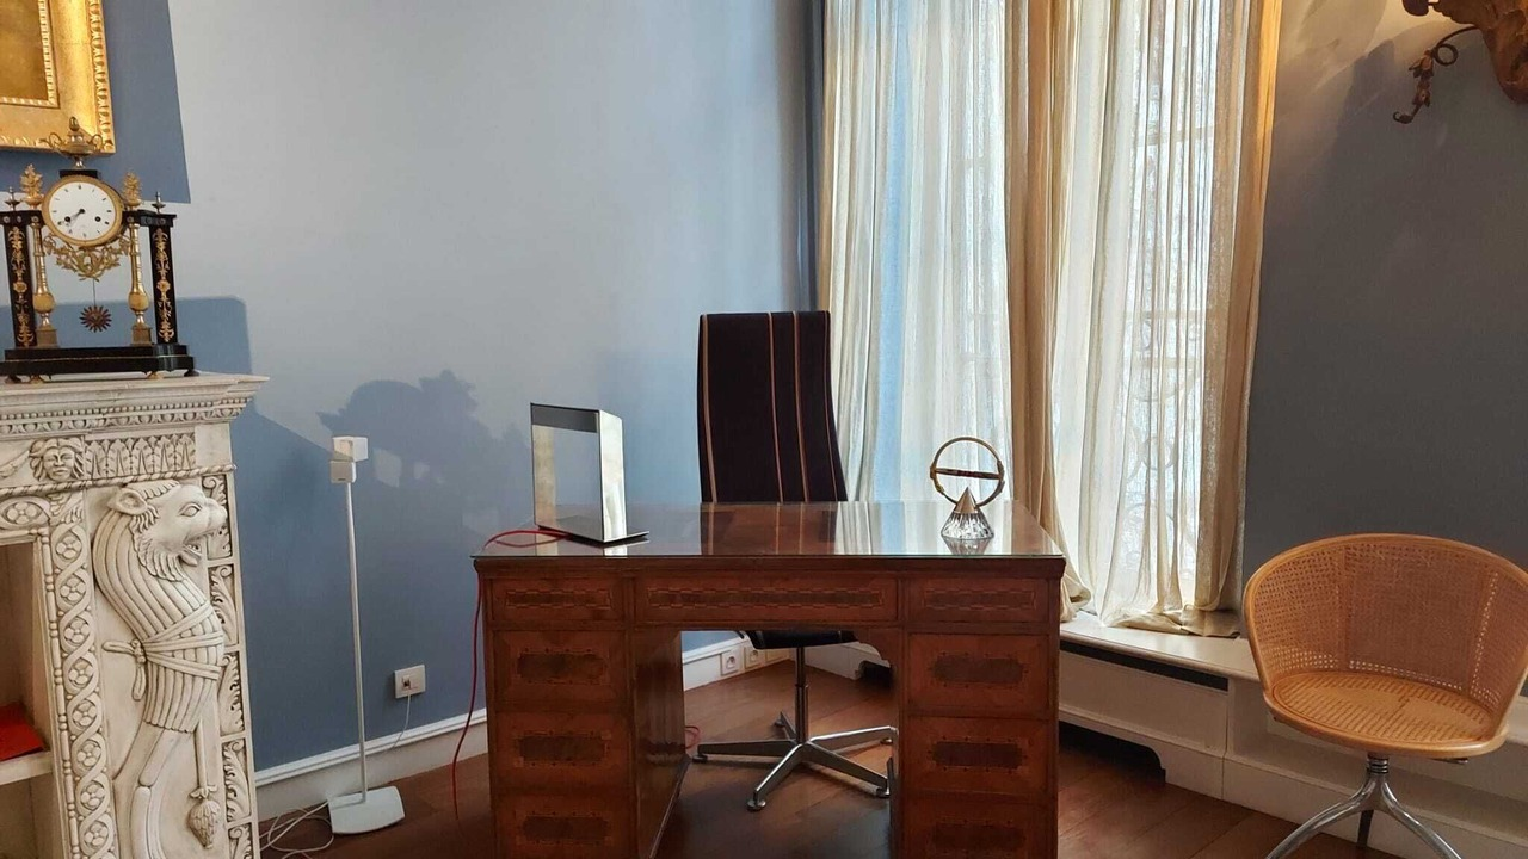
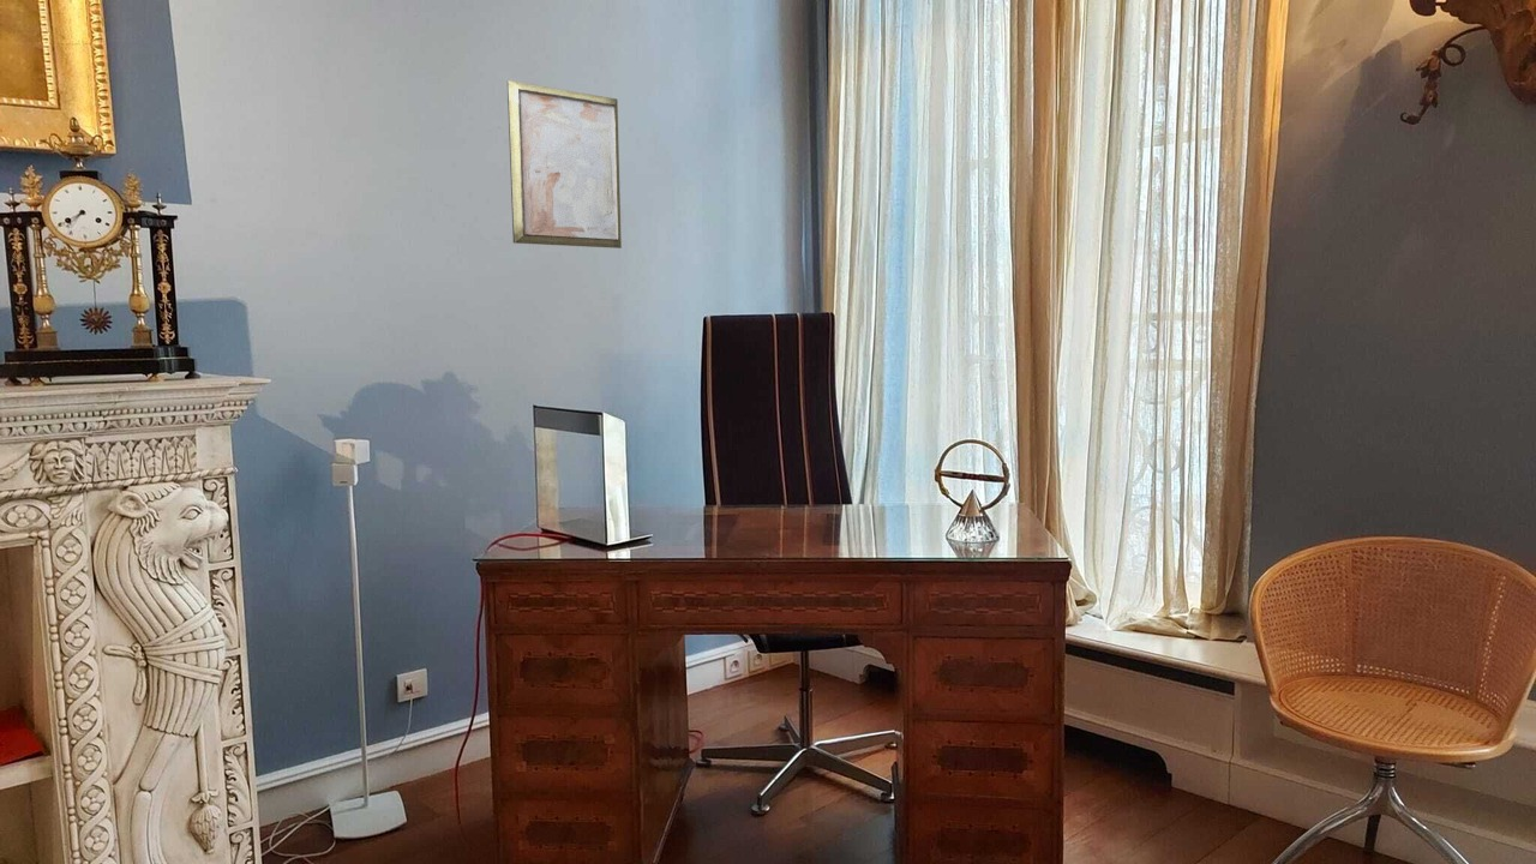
+ wall art [506,79,623,250]
